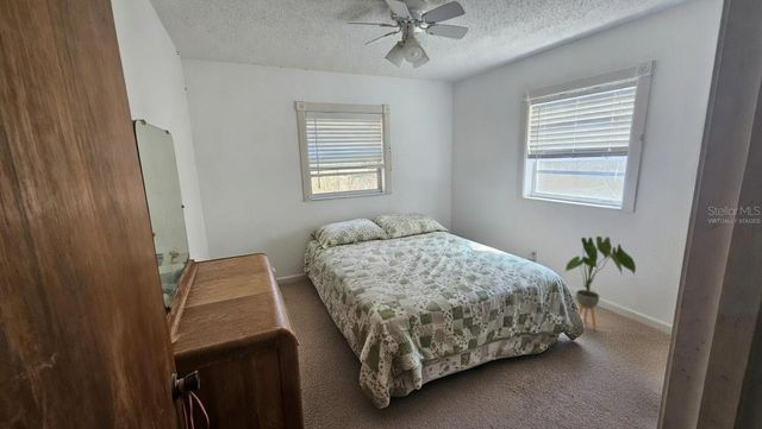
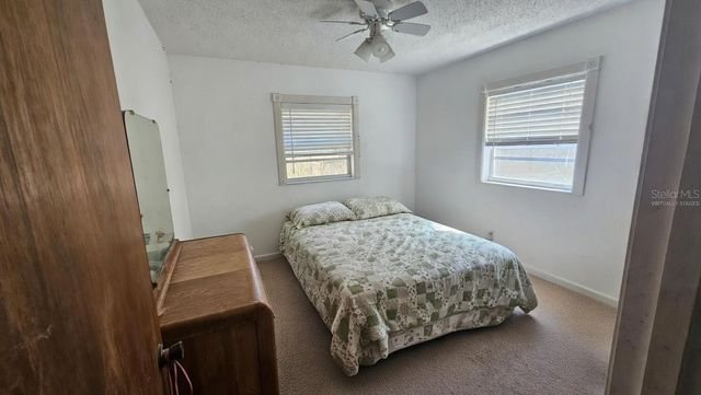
- house plant [564,235,637,332]
